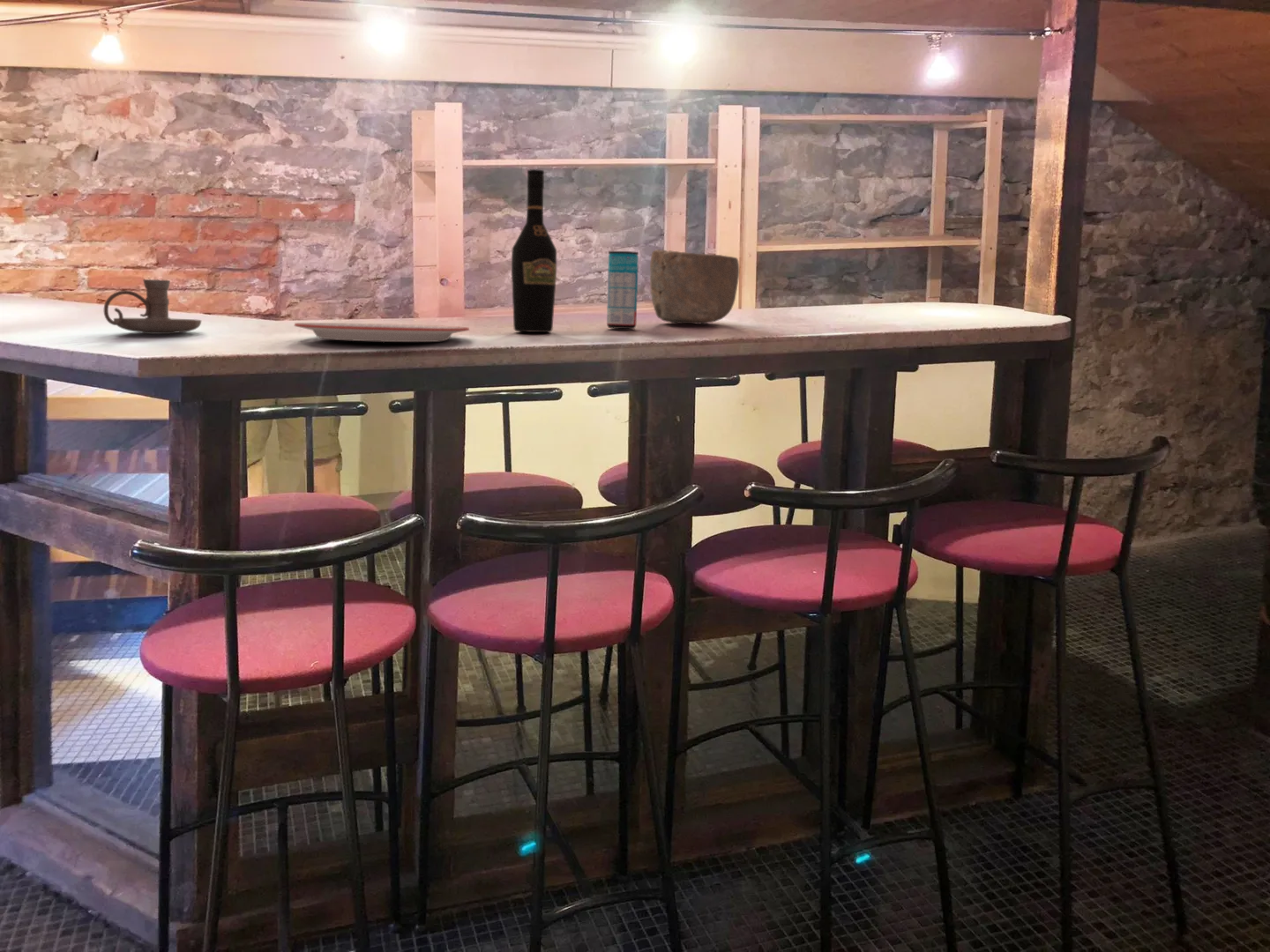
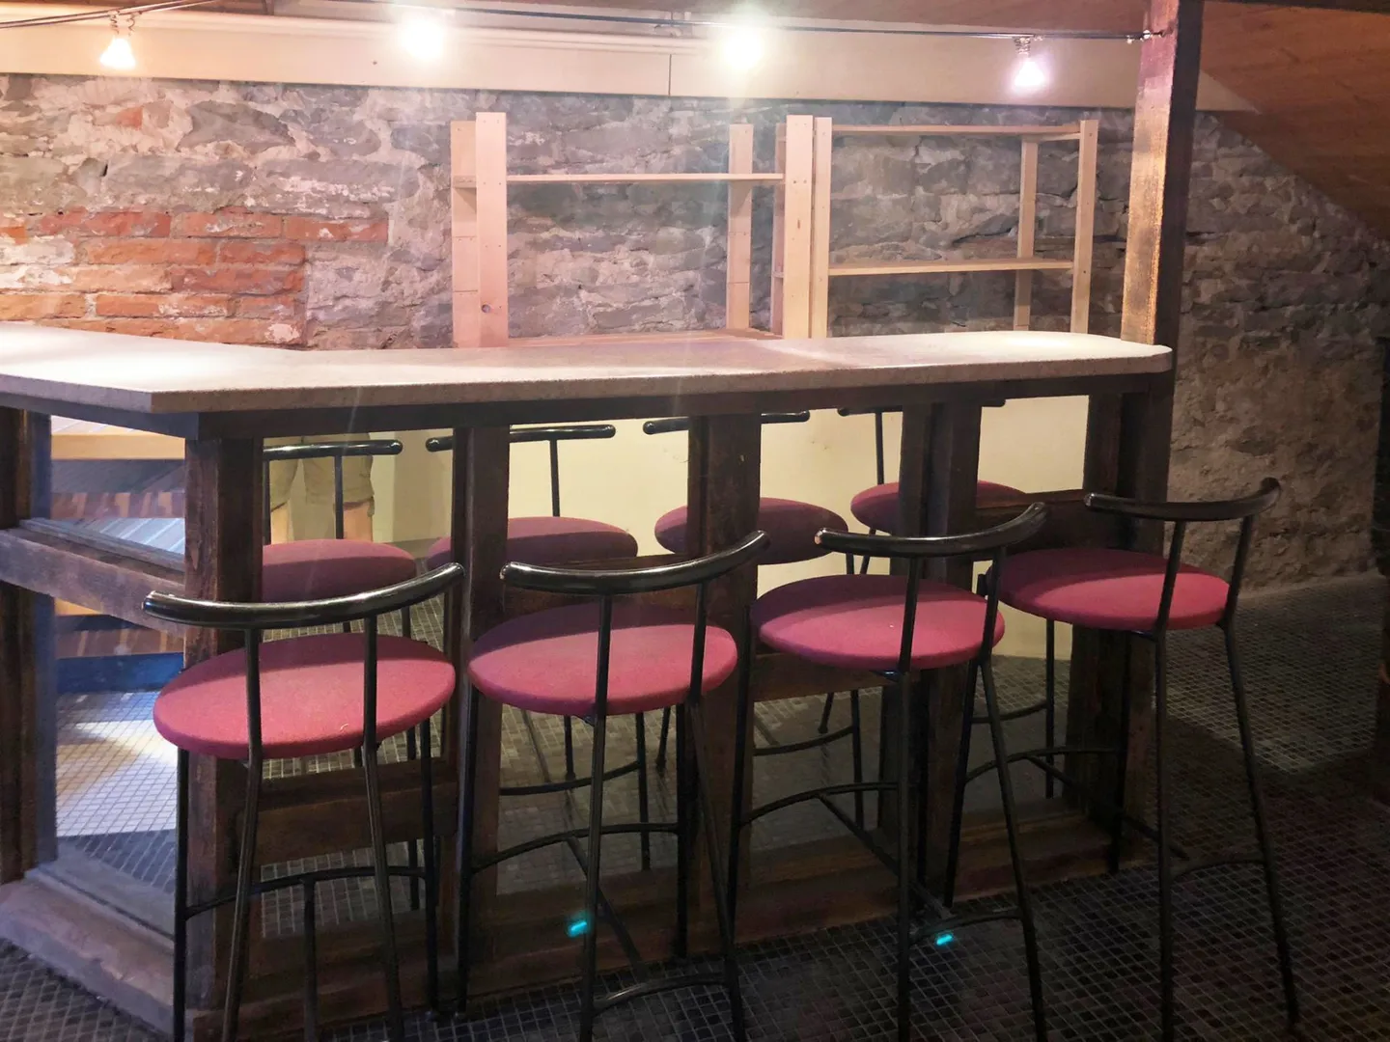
- beverage can [606,250,639,330]
- plate [294,322,470,343]
- bowl [649,249,740,324]
- candle holder [103,279,202,335]
- wine bottle [511,168,557,333]
